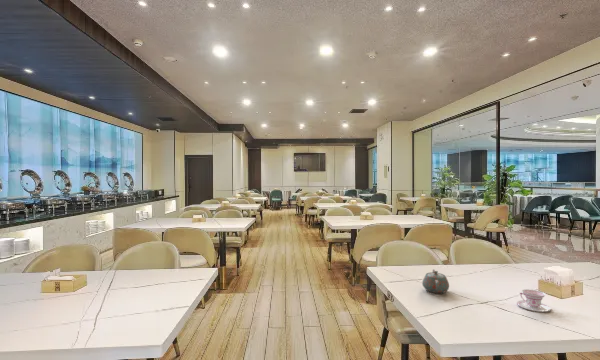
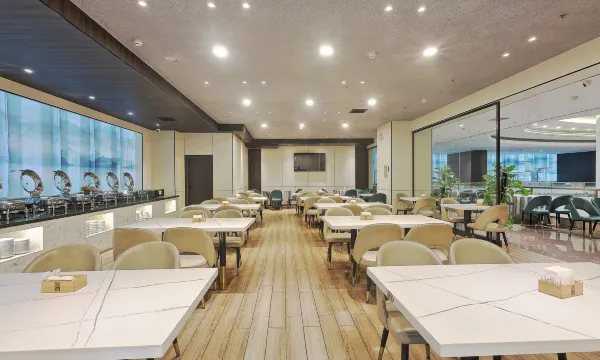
- teacup [516,288,552,313]
- teapot [421,268,450,294]
